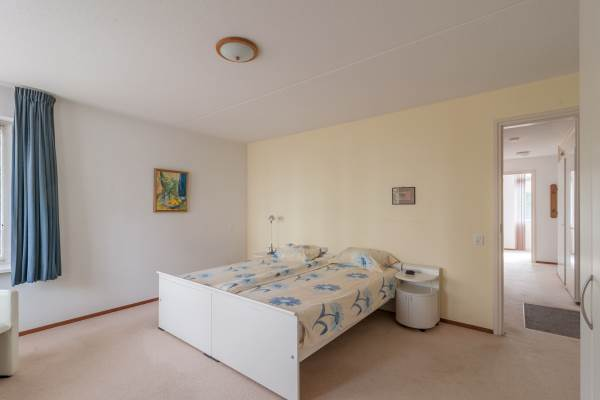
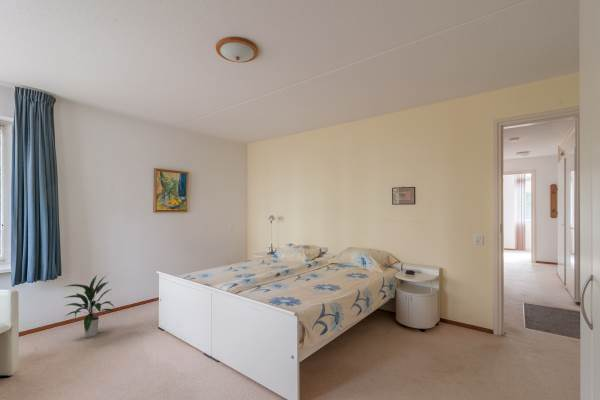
+ indoor plant [62,274,115,338]
